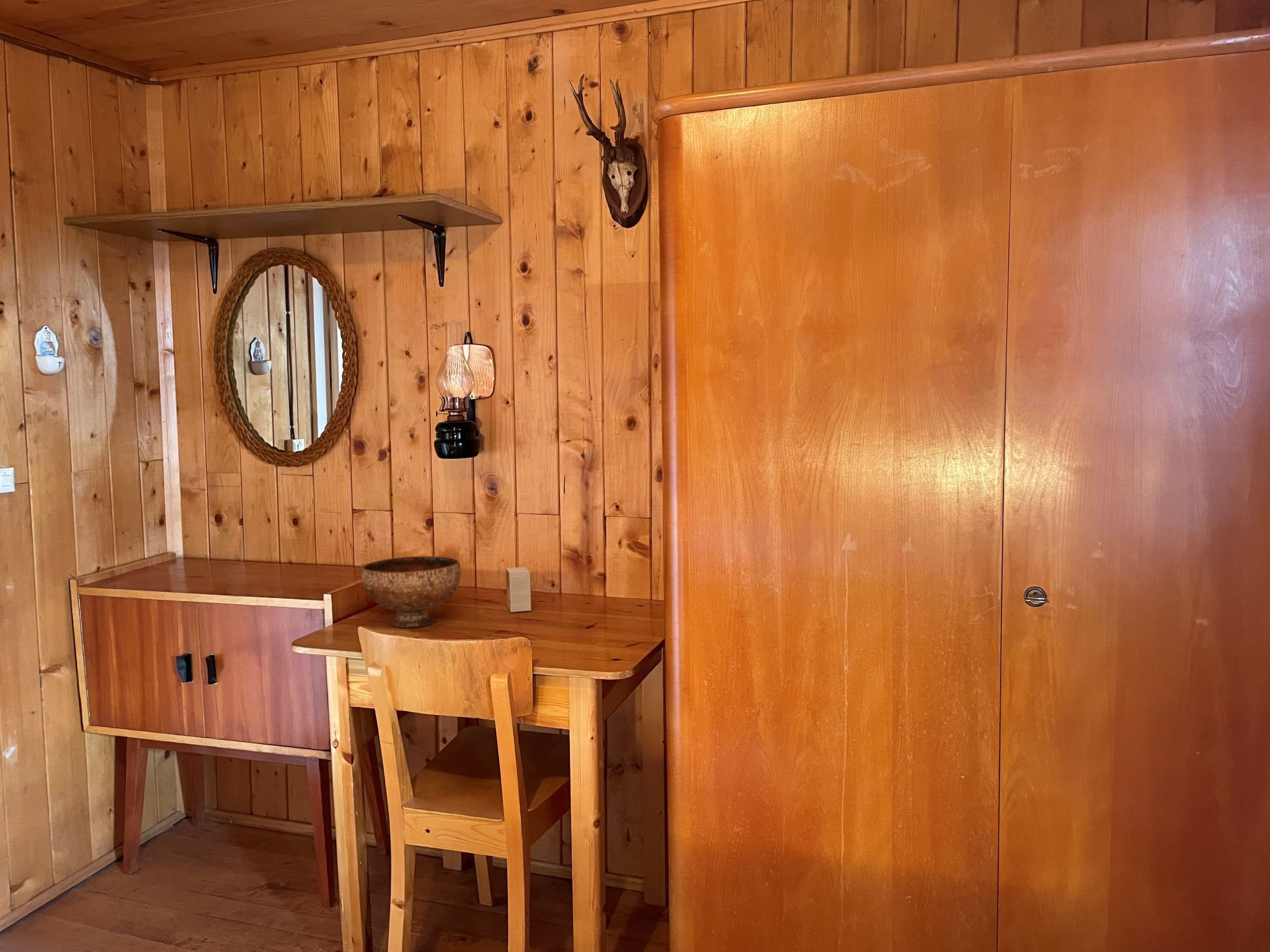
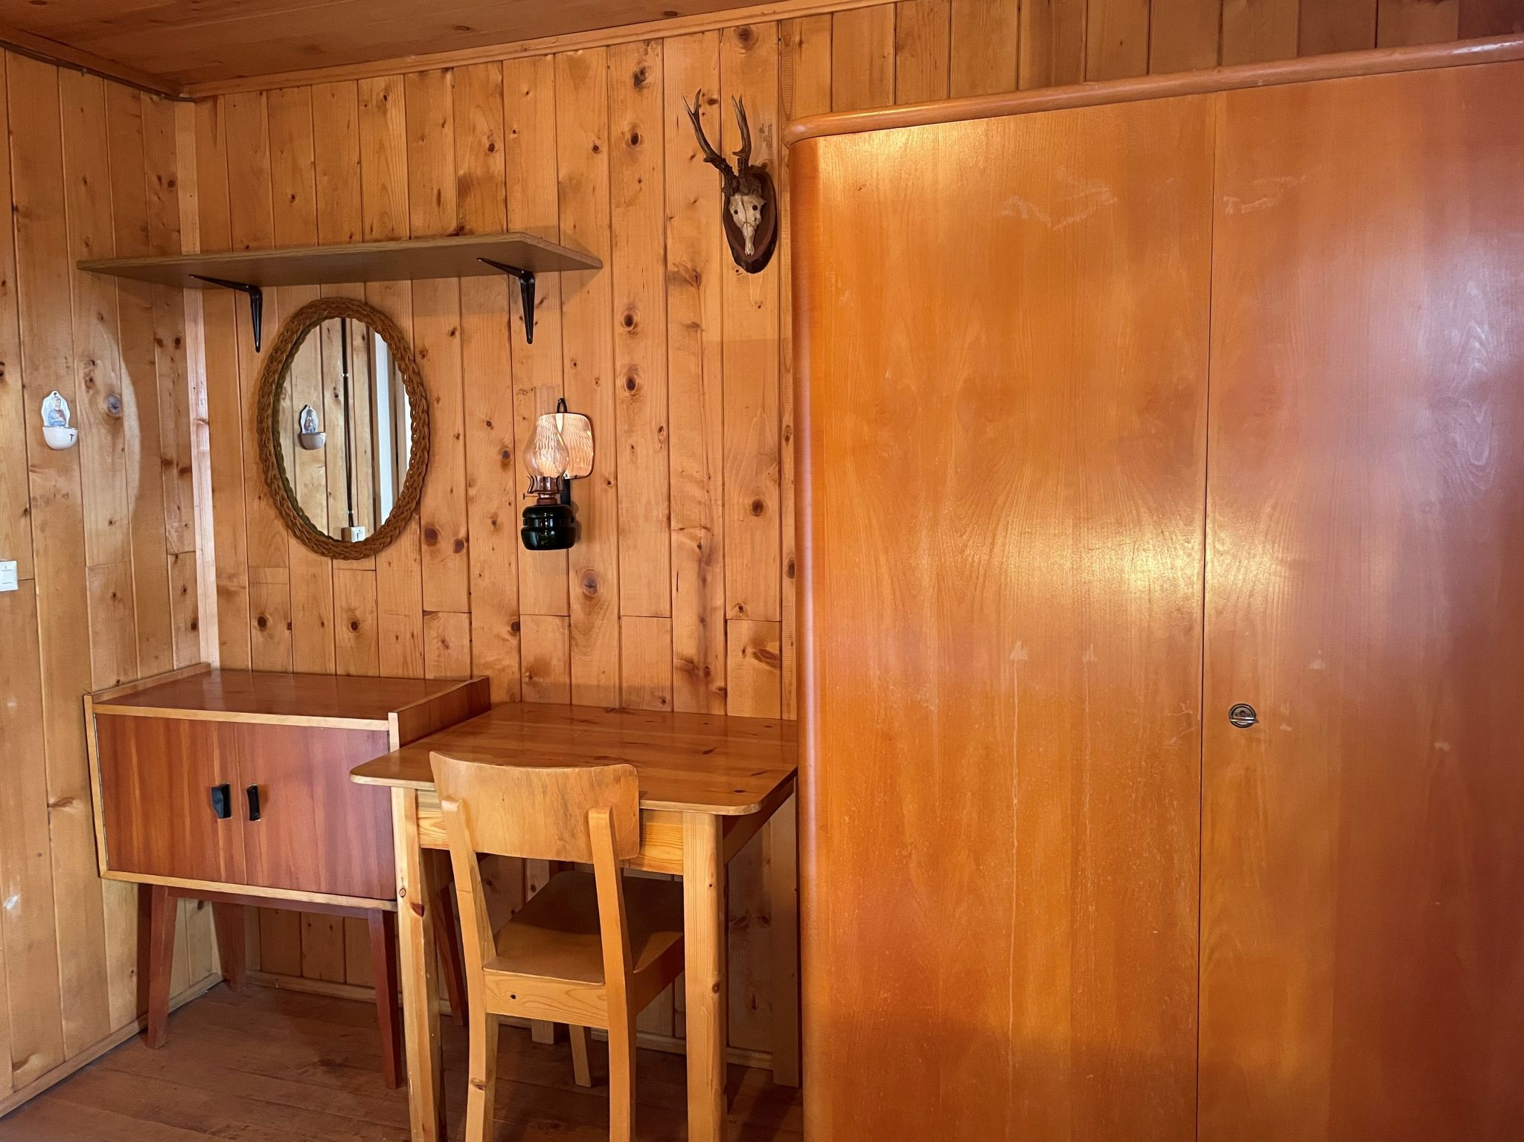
- bowl [360,555,461,628]
- small box [505,566,532,613]
